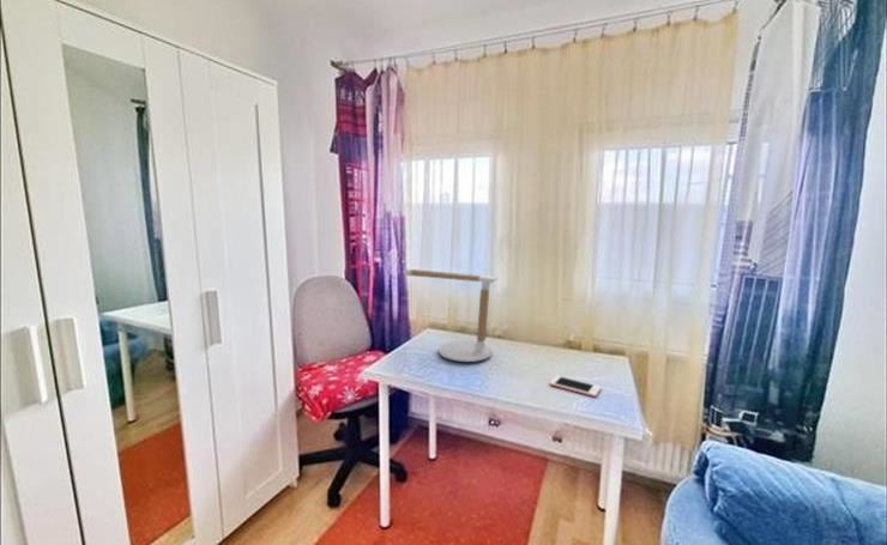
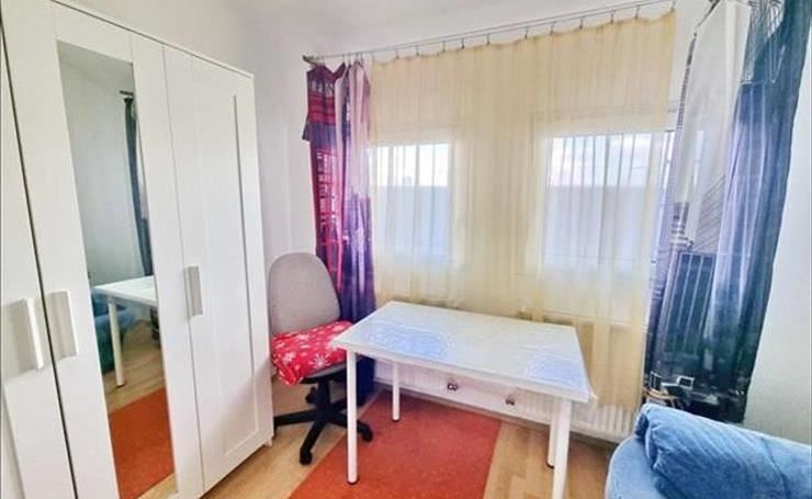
- desk lamp [402,268,499,363]
- cell phone [548,375,602,398]
